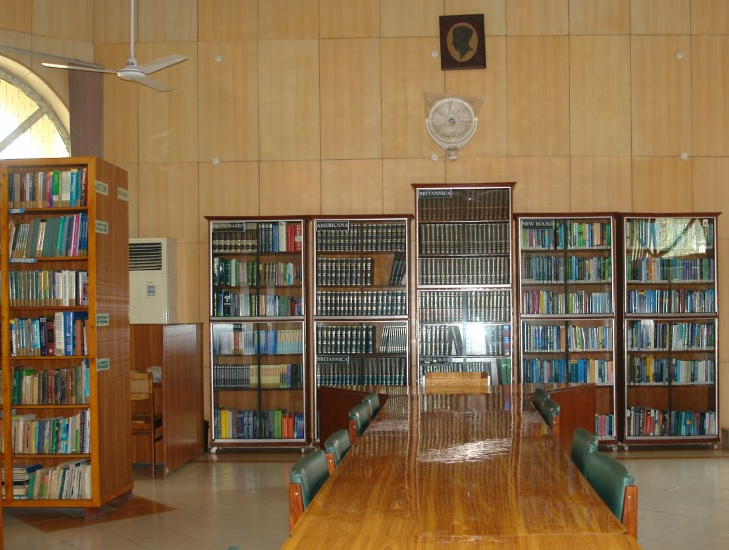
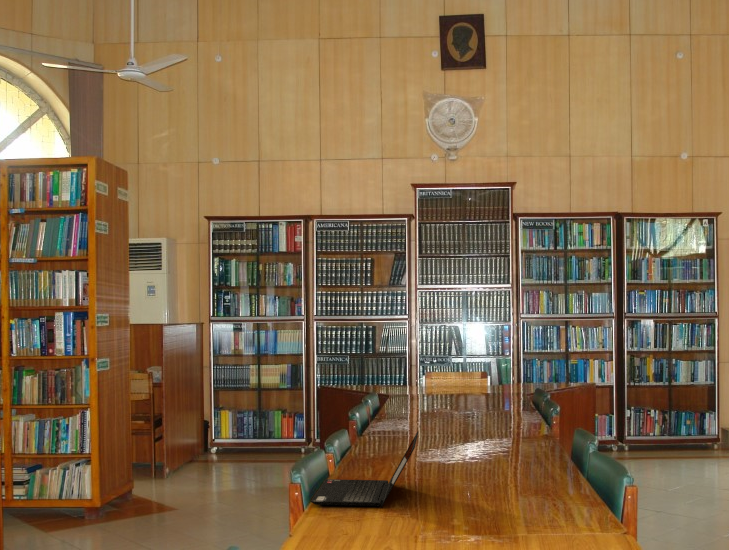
+ laptop computer [310,431,419,509]
